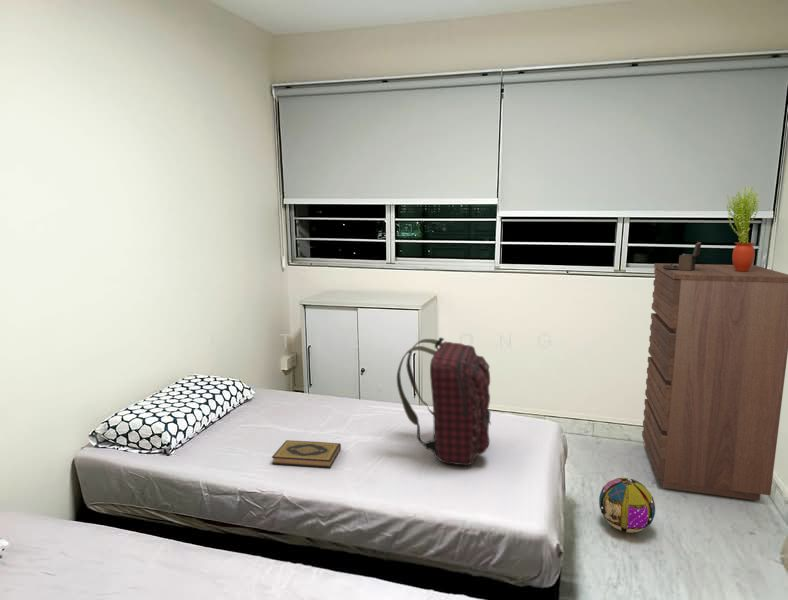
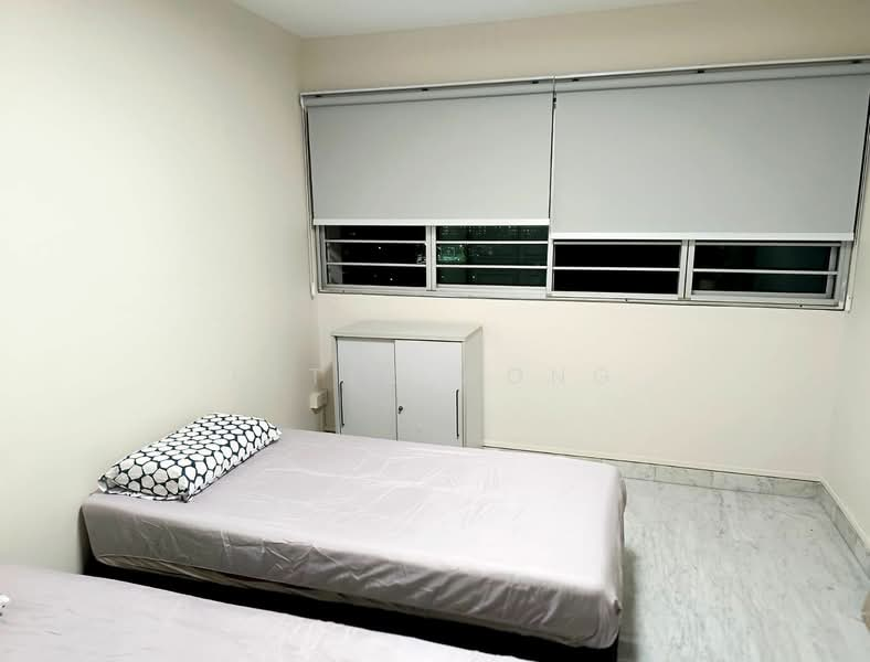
- ball [598,477,656,534]
- jewelry box [662,241,702,271]
- backpack [396,336,492,466]
- potted plant [726,185,761,272]
- hardback book [271,439,342,469]
- dresser [641,262,788,502]
